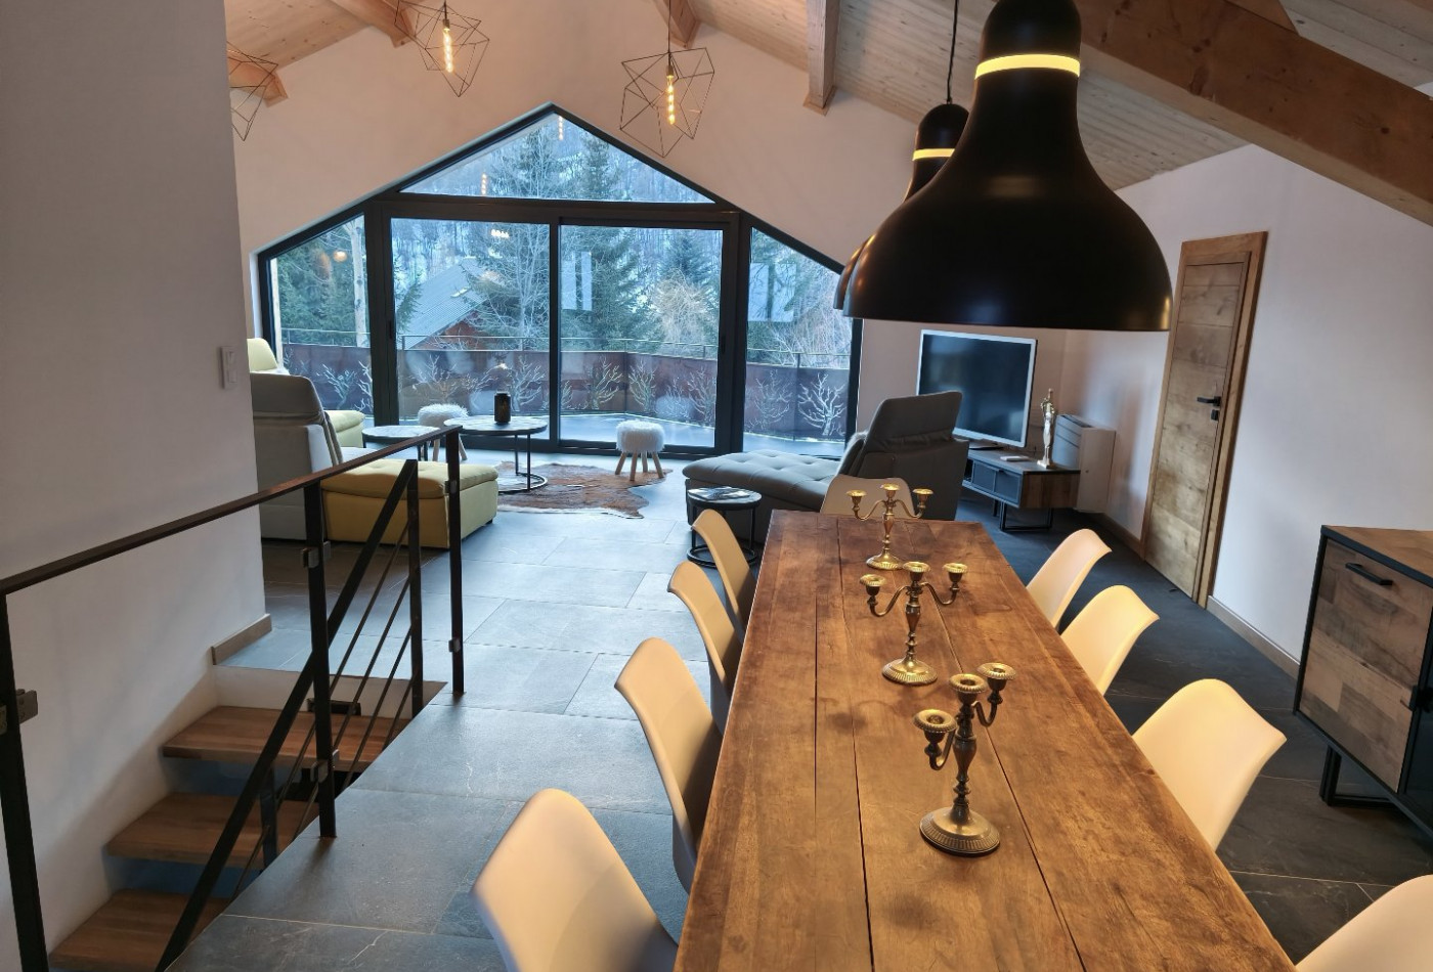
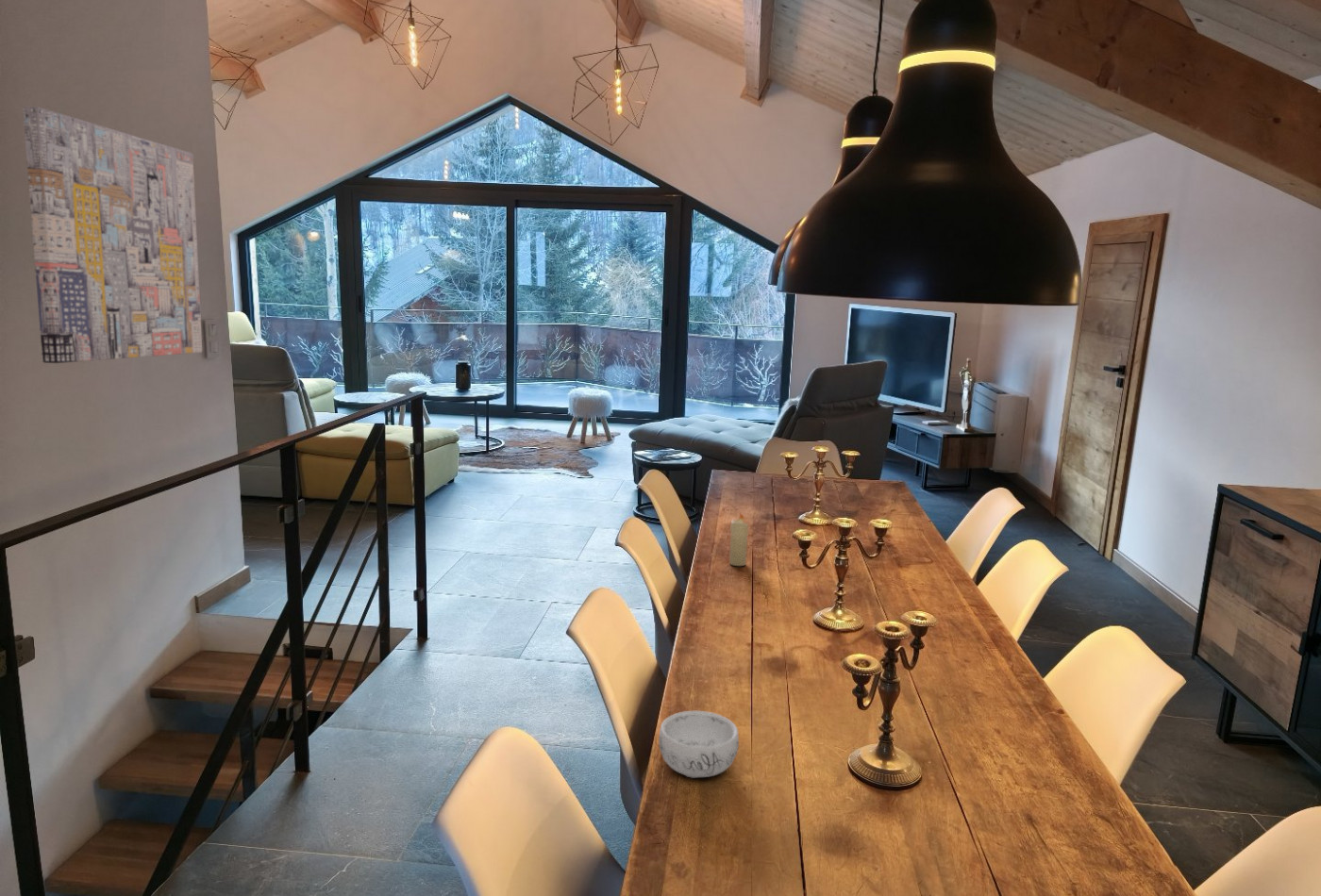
+ decorative bowl [658,710,740,779]
+ wall art [22,106,203,364]
+ candle [728,511,749,567]
